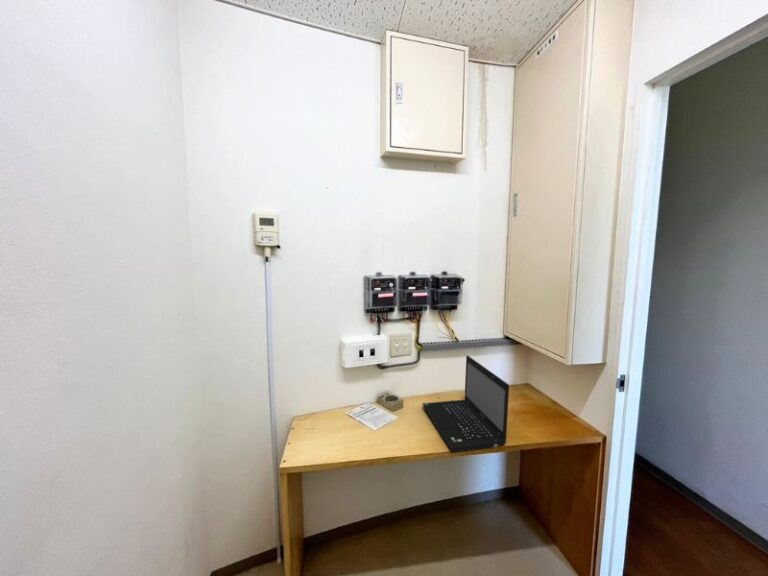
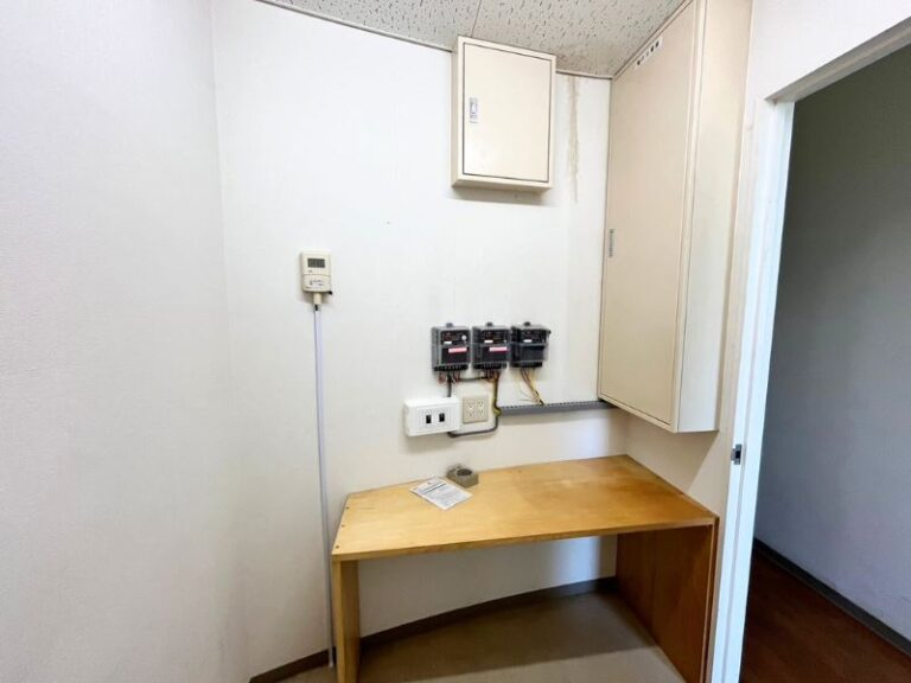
- laptop [421,354,510,453]
